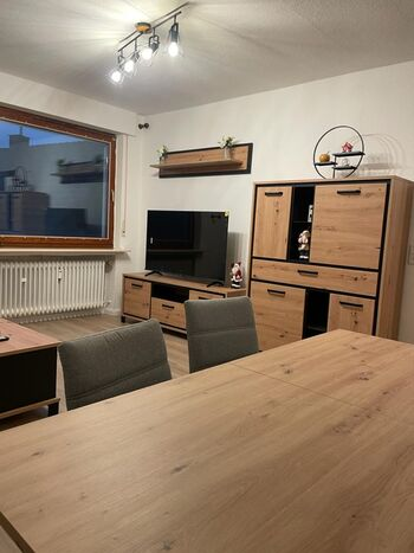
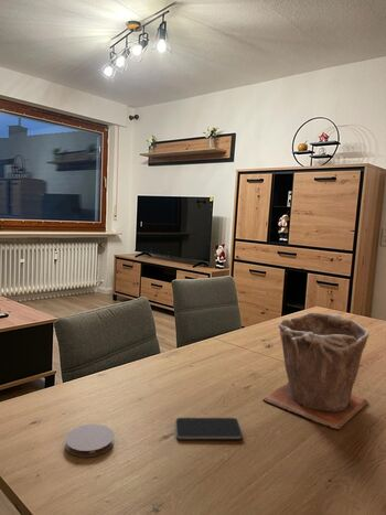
+ plant pot [261,312,369,430]
+ smartphone [174,417,244,440]
+ coaster [64,423,115,459]
